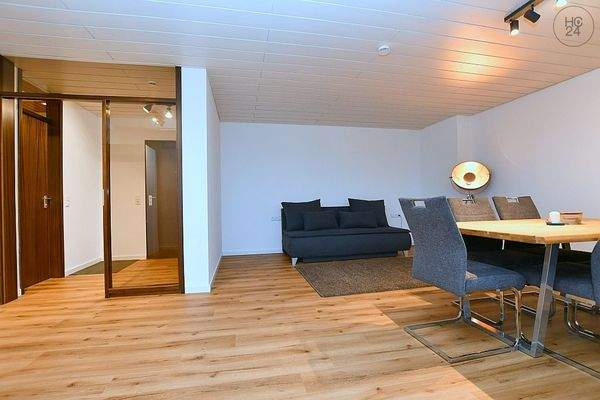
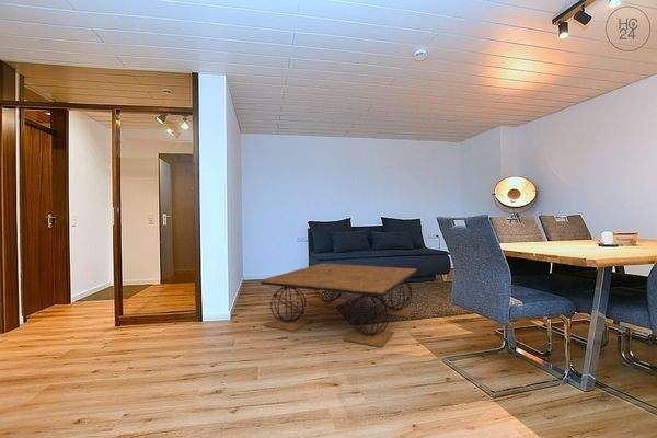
+ coffee table [260,263,417,348]
